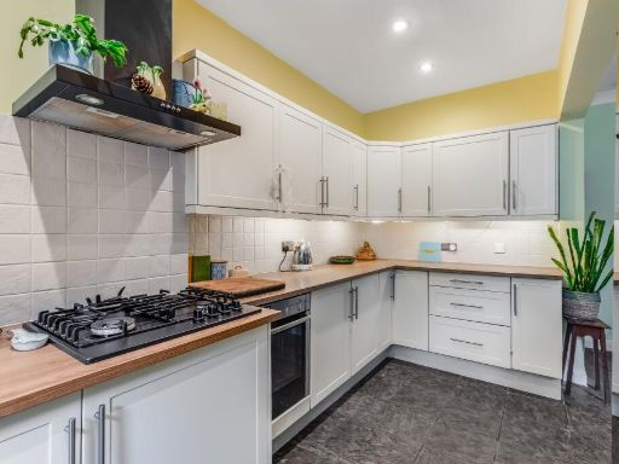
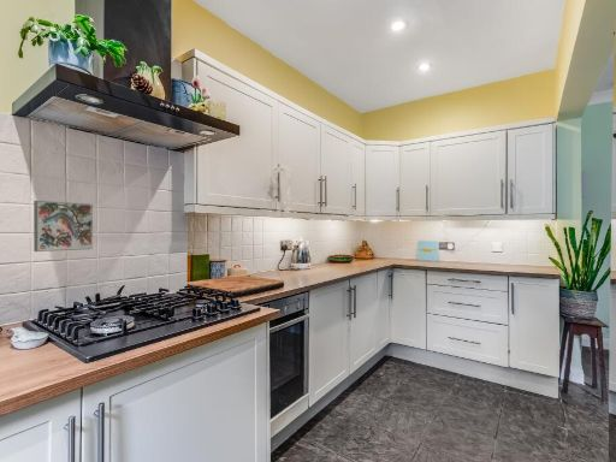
+ decorative tile [32,200,94,253]
